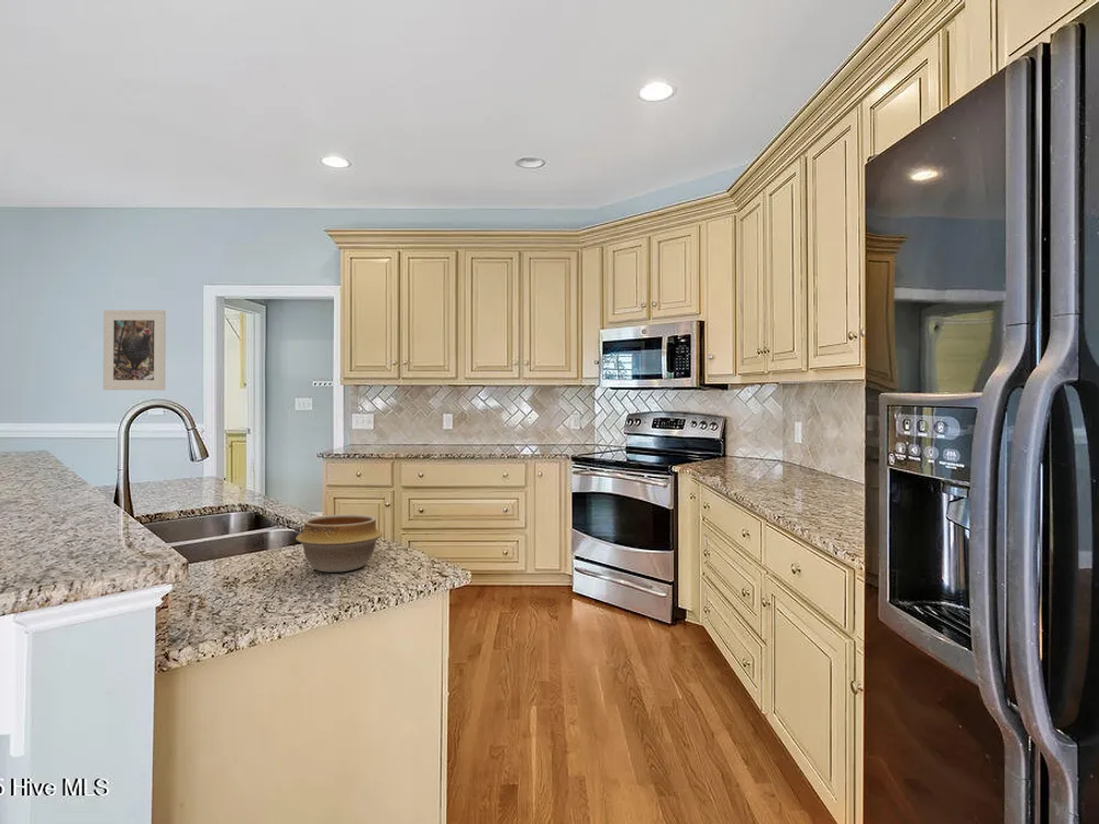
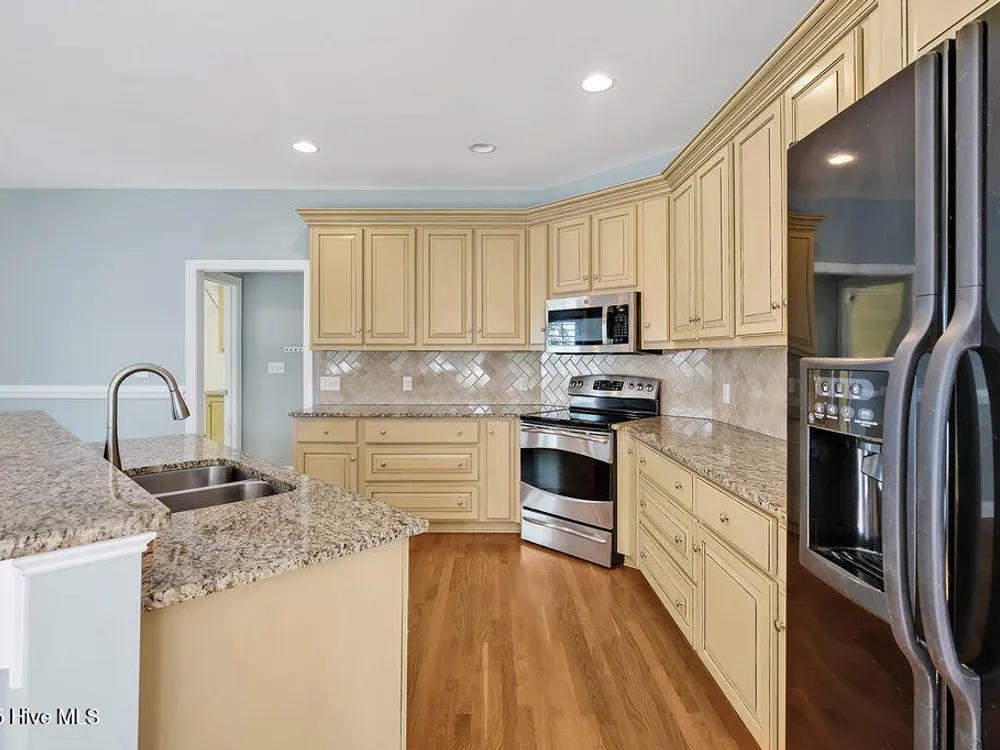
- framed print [102,309,167,391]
- bowl [295,513,384,572]
